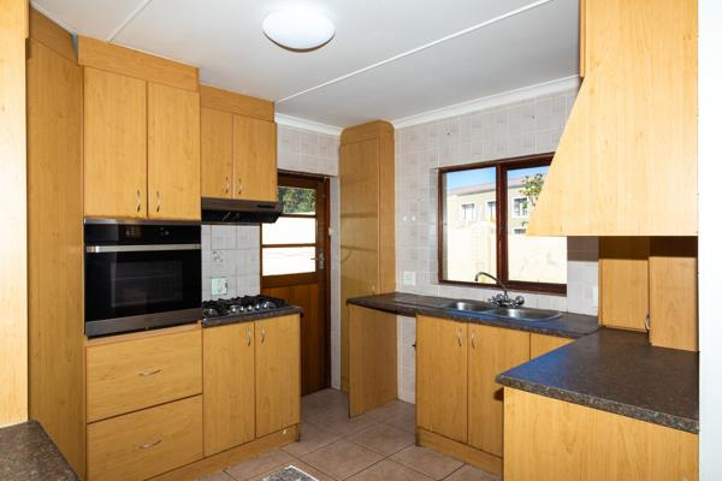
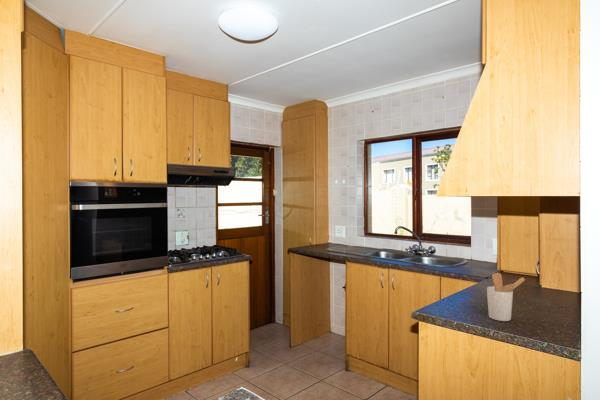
+ utensil holder [486,272,526,322]
